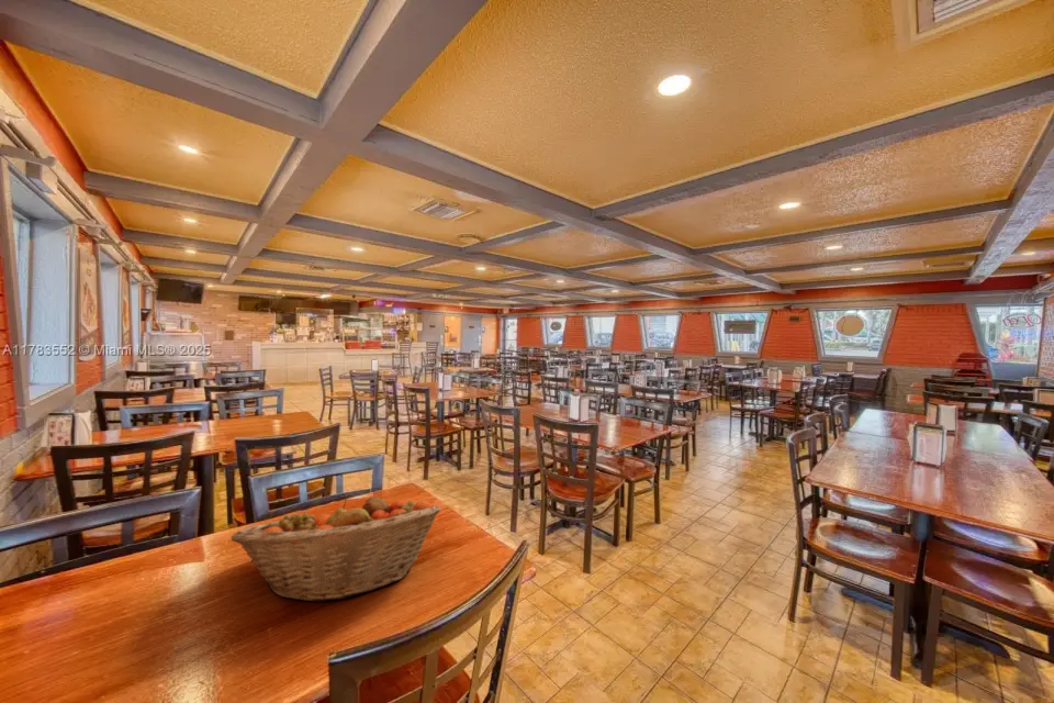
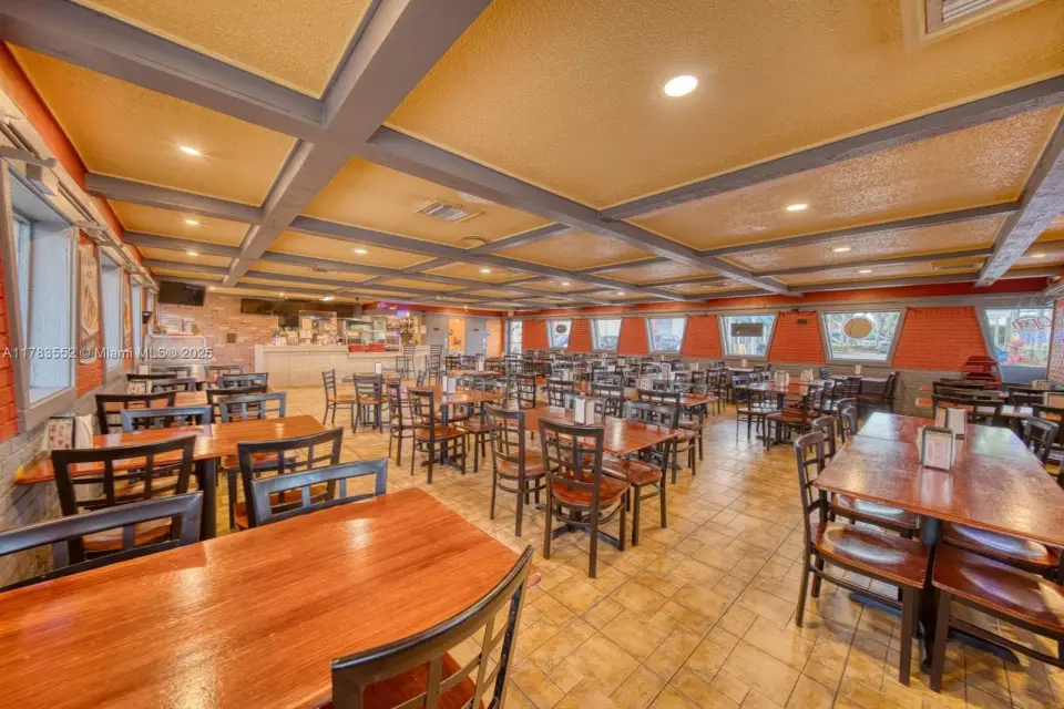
- fruit basket [229,495,442,603]
